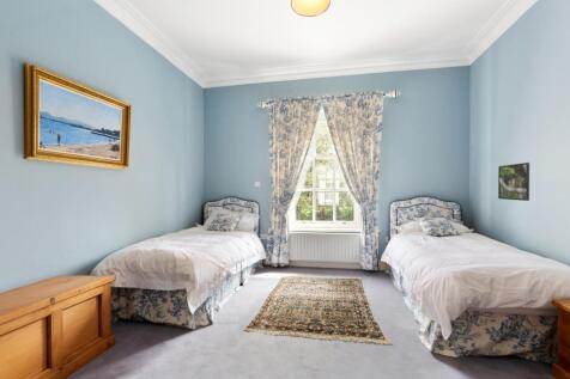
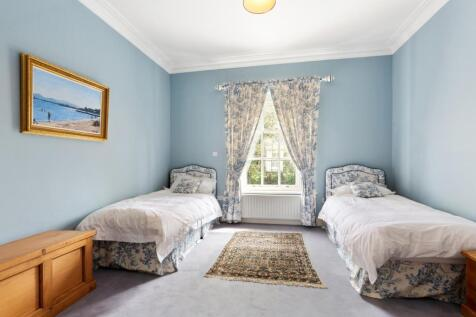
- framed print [497,161,530,202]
